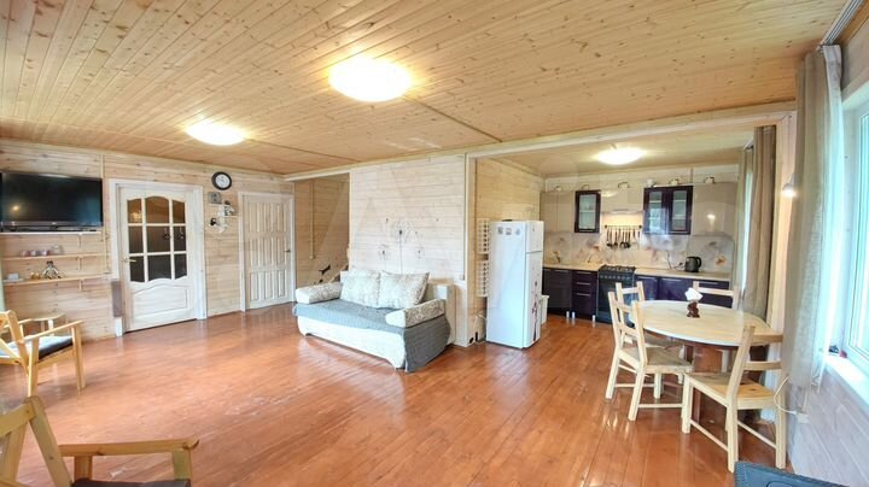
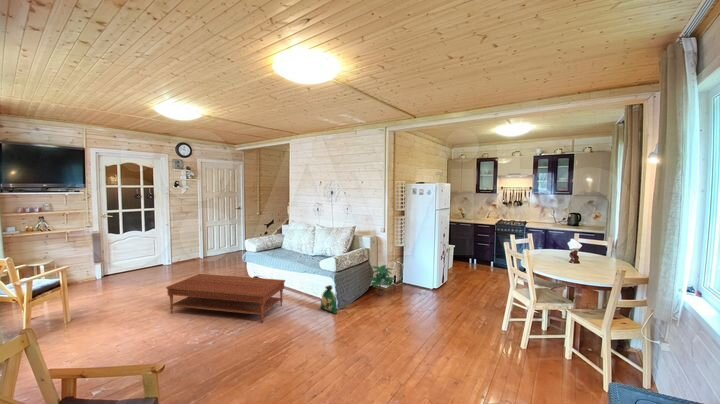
+ potted plant [368,264,396,297]
+ bag [319,284,338,315]
+ coffee table [165,273,286,324]
